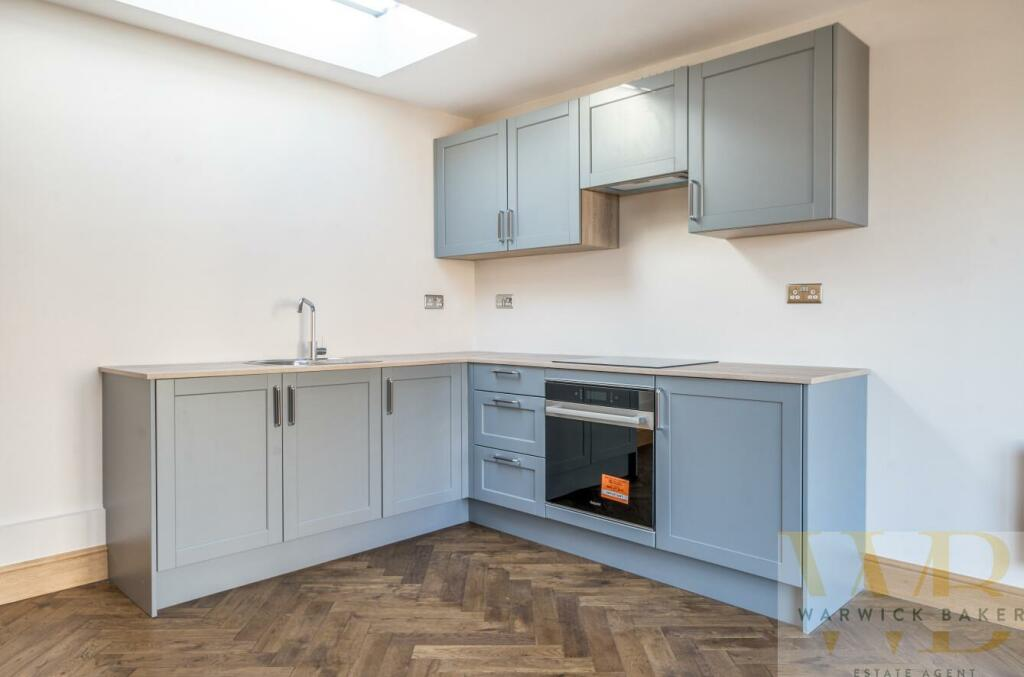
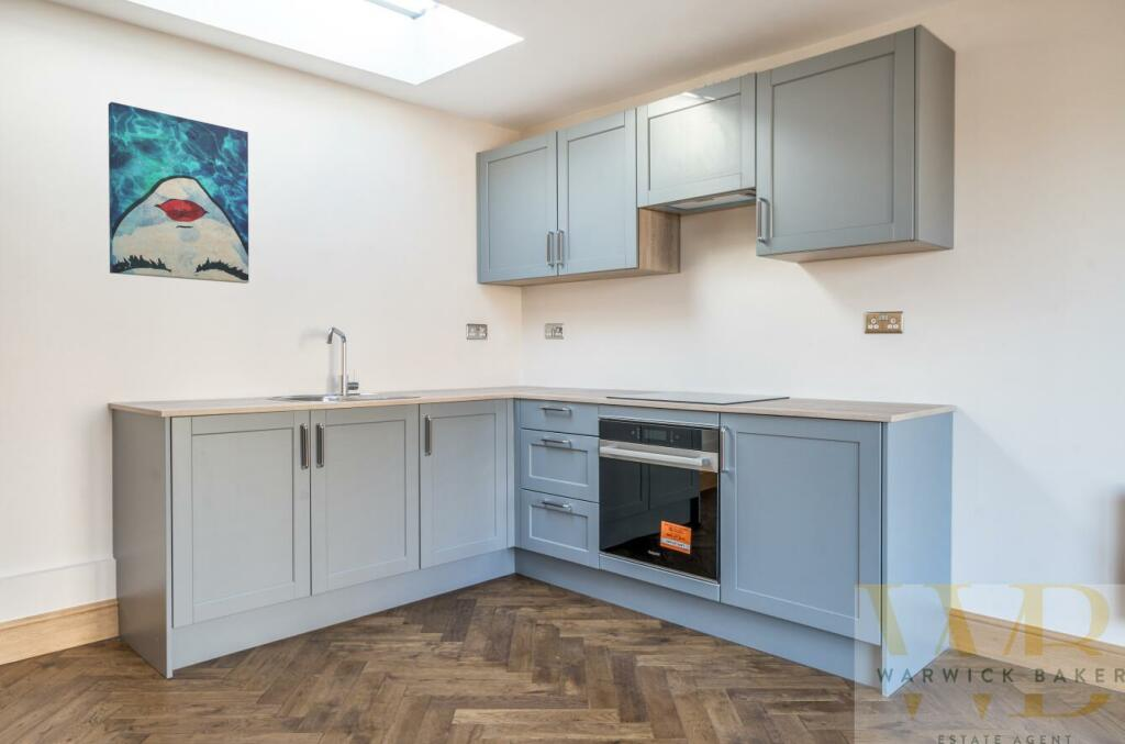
+ wall art [108,101,249,285]
